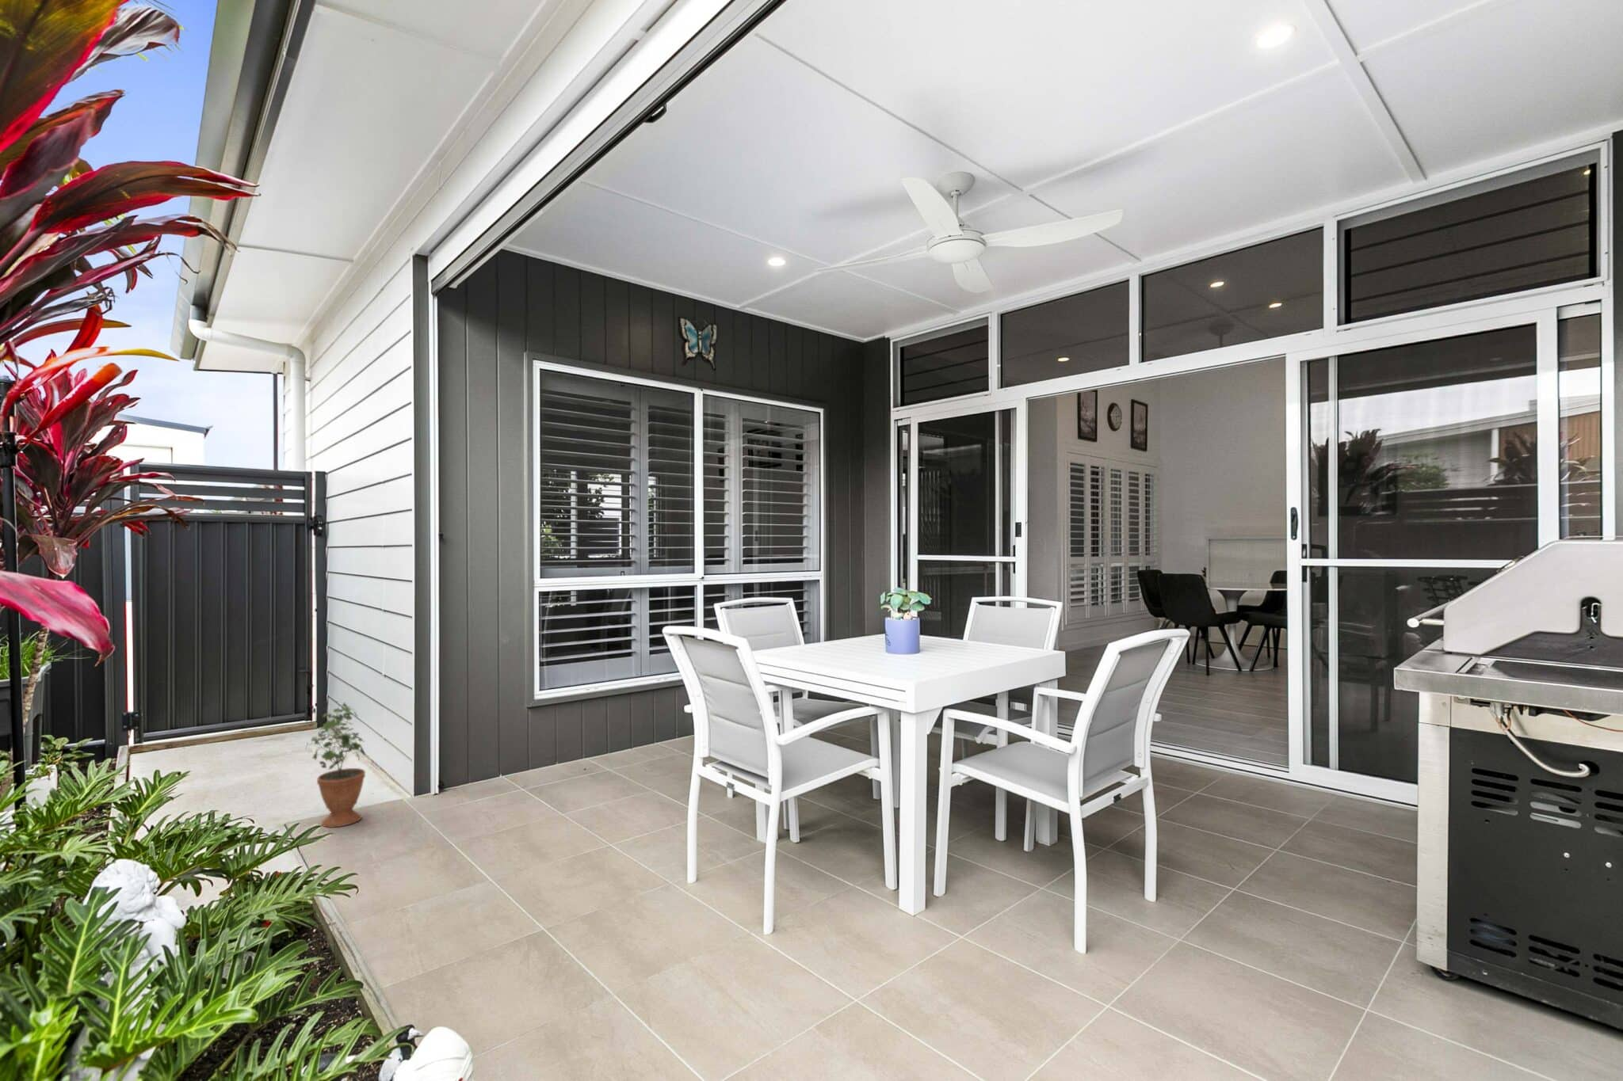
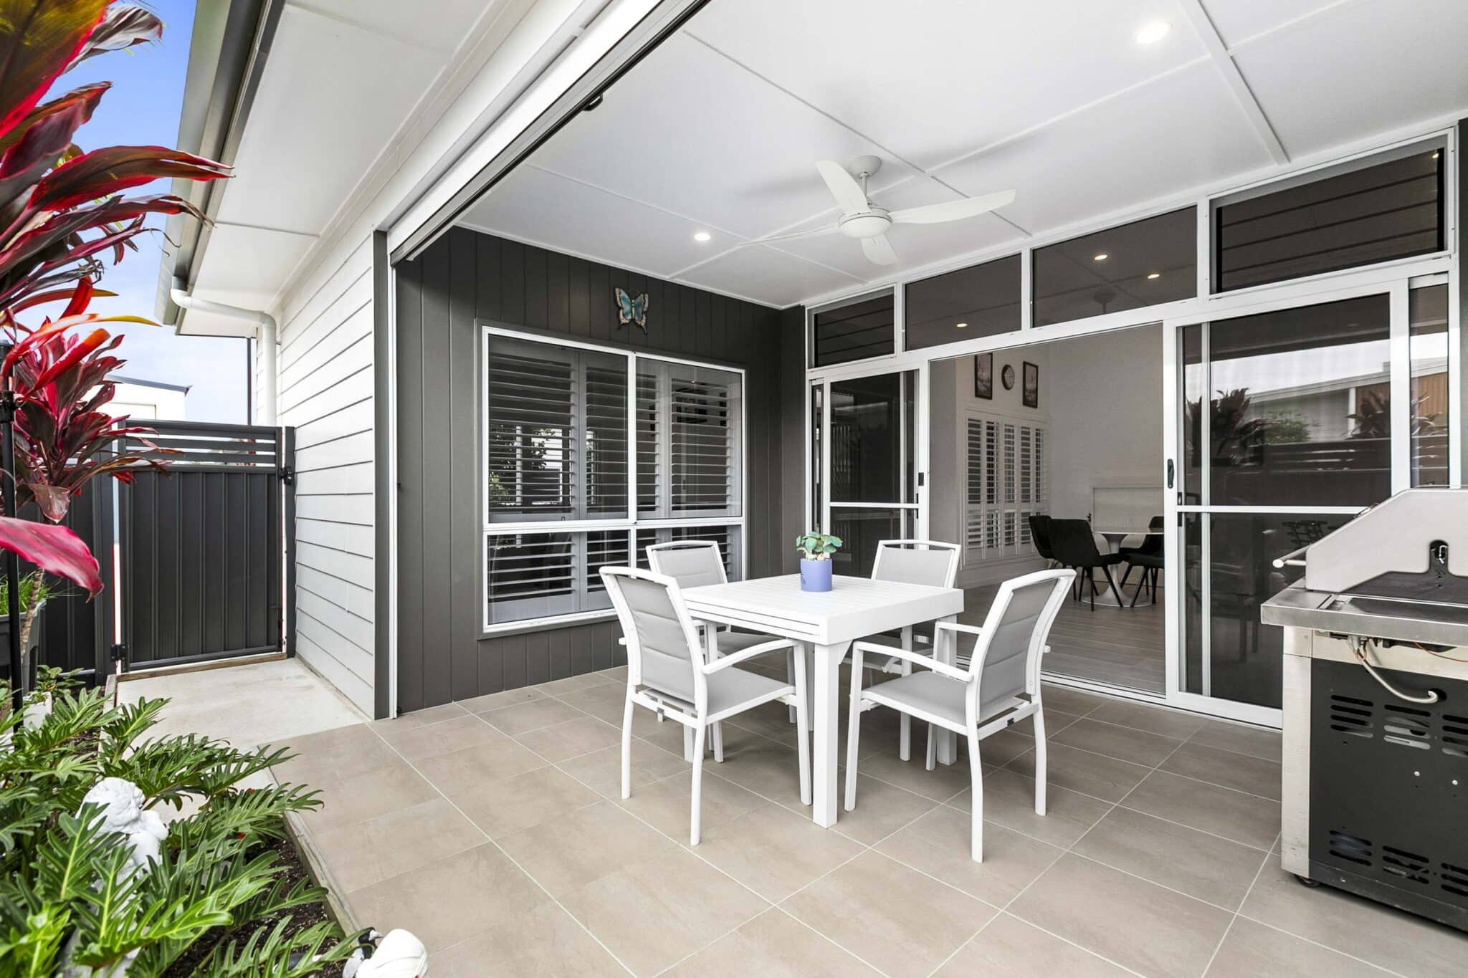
- potted plant [305,700,367,829]
